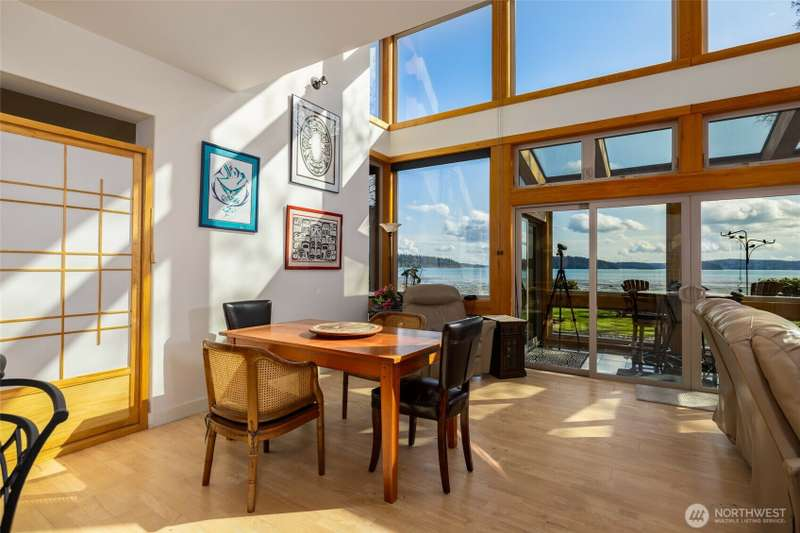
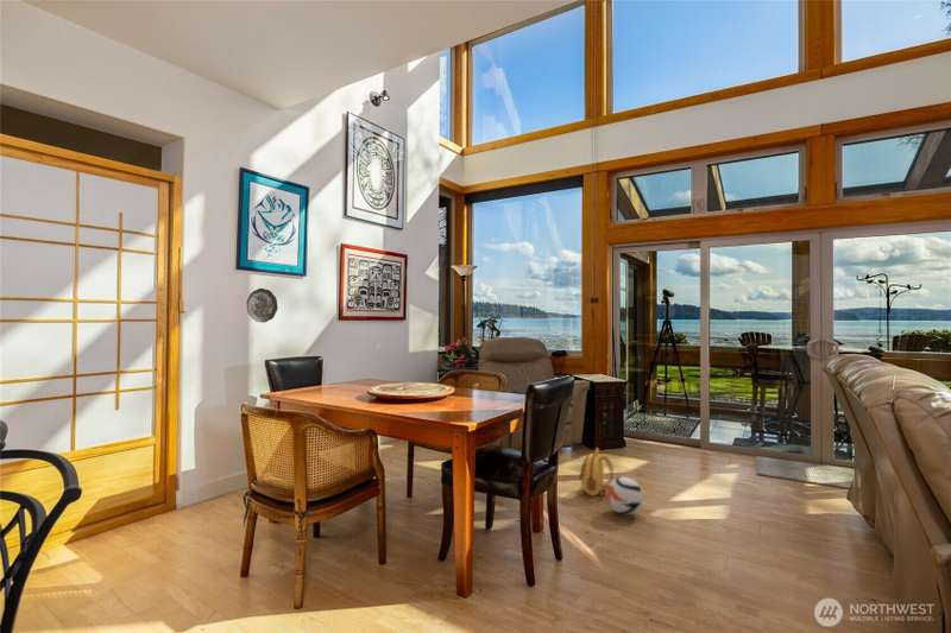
+ decorative plate [246,287,279,324]
+ backpack [578,447,615,498]
+ ball [605,476,644,515]
